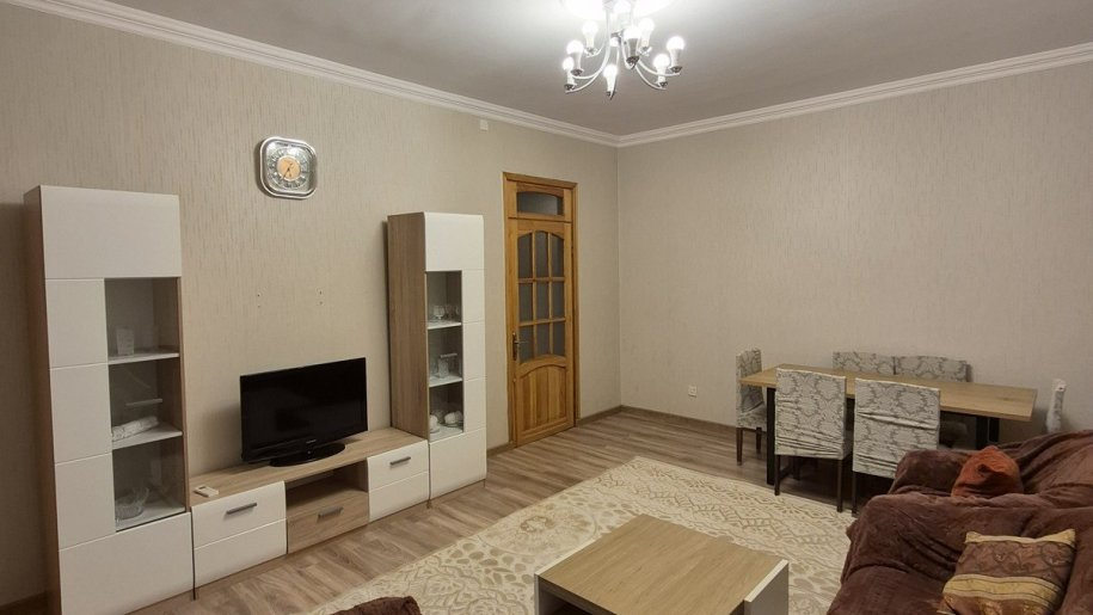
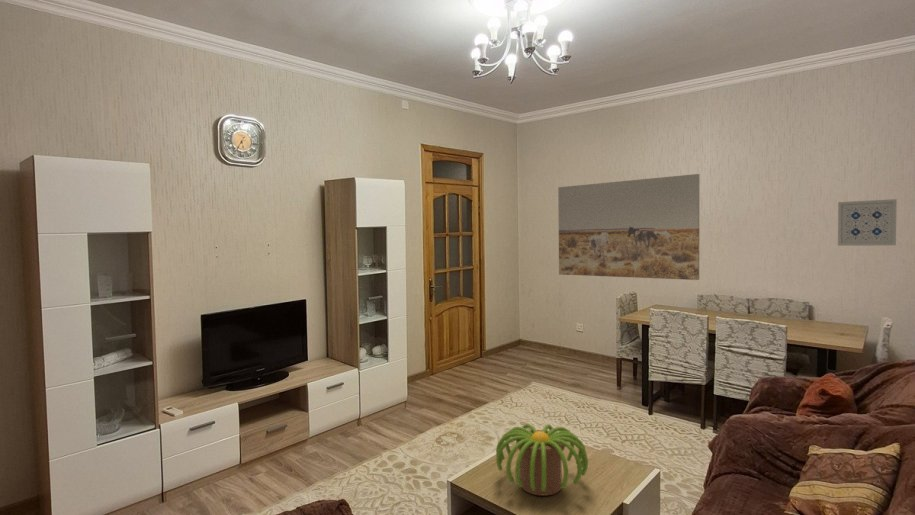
+ wall art [557,173,700,281]
+ plant [495,423,589,497]
+ wall art [837,198,898,247]
